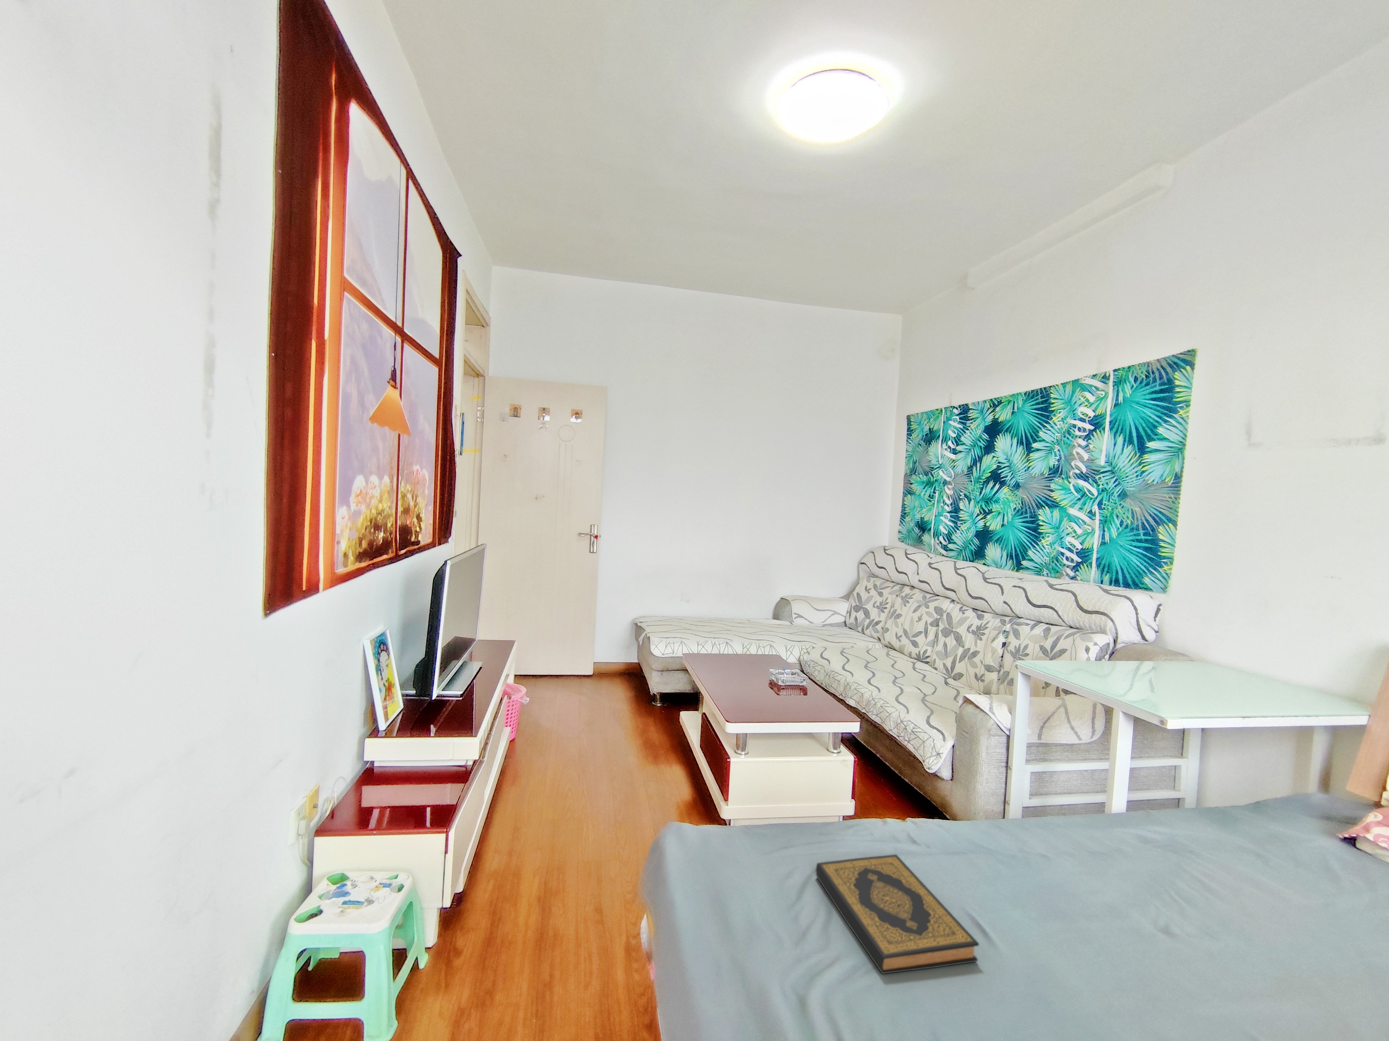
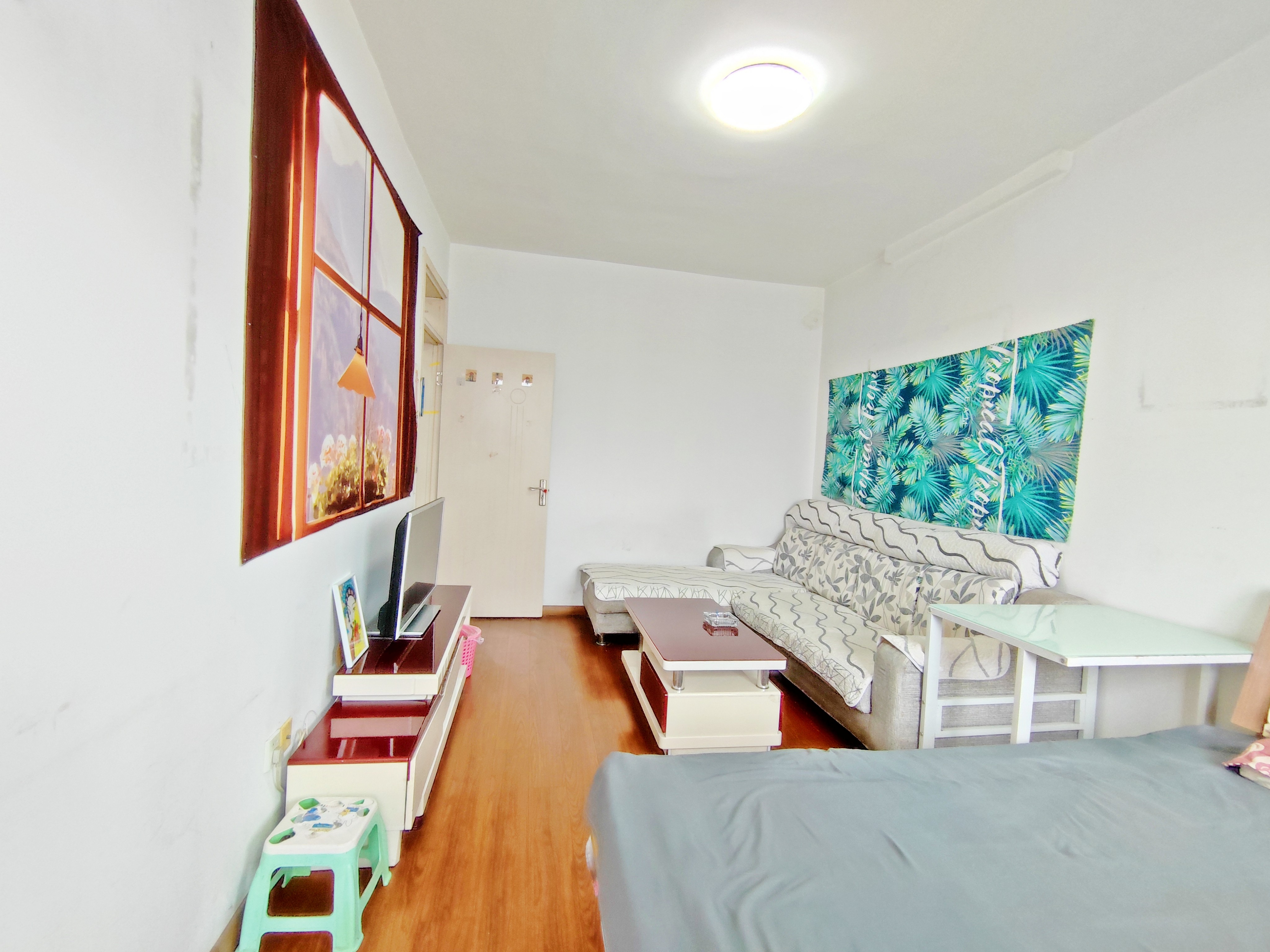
- hardback book [815,854,979,974]
